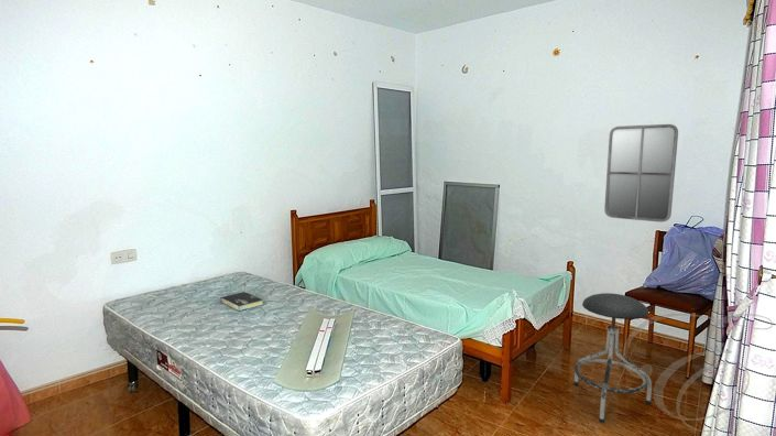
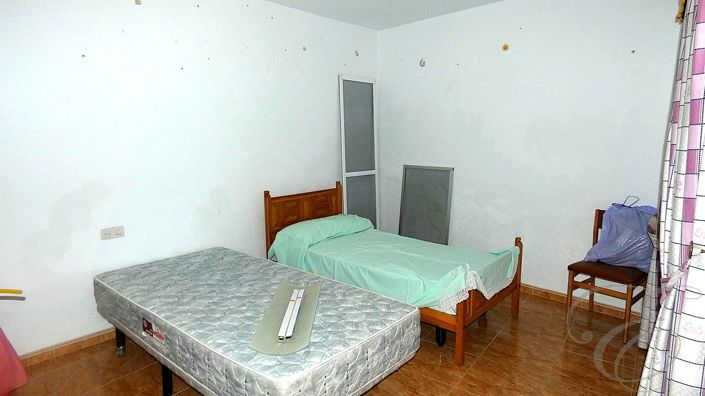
- stool [572,292,653,424]
- book [219,291,264,312]
- home mirror [603,123,679,224]
